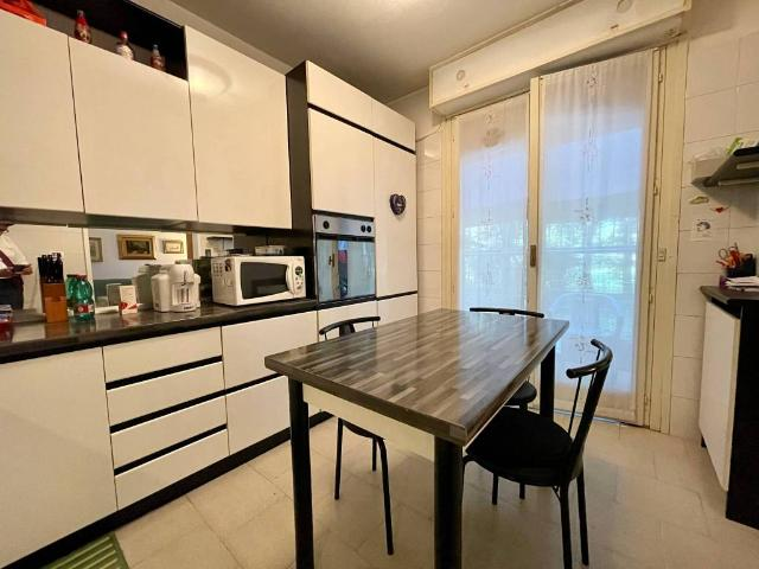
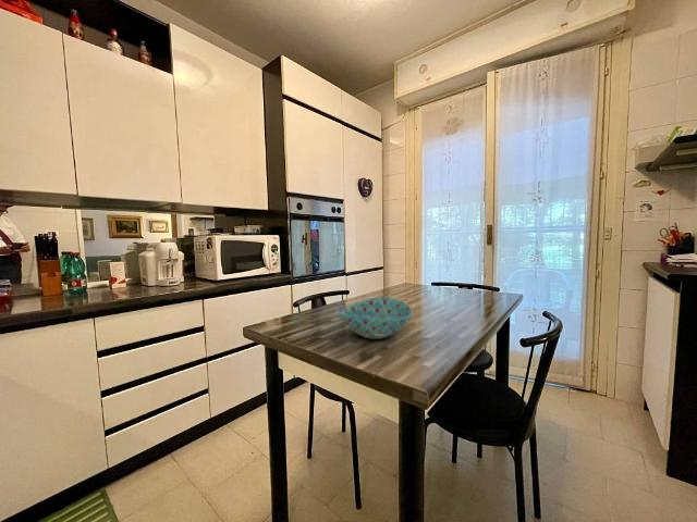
+ bowl [338,296,414,340]
